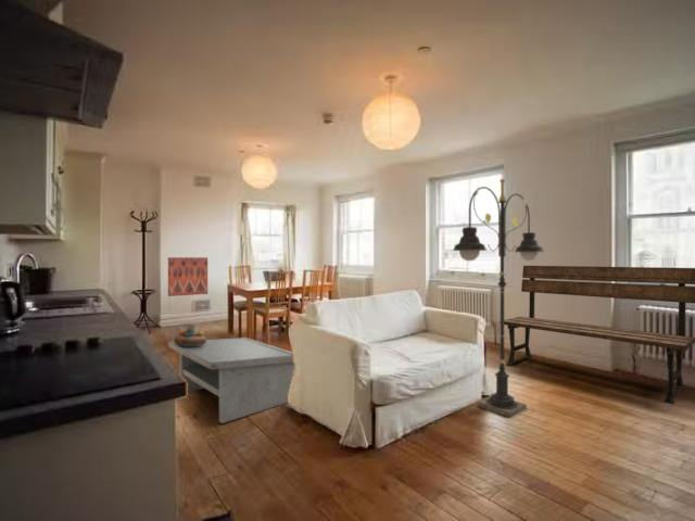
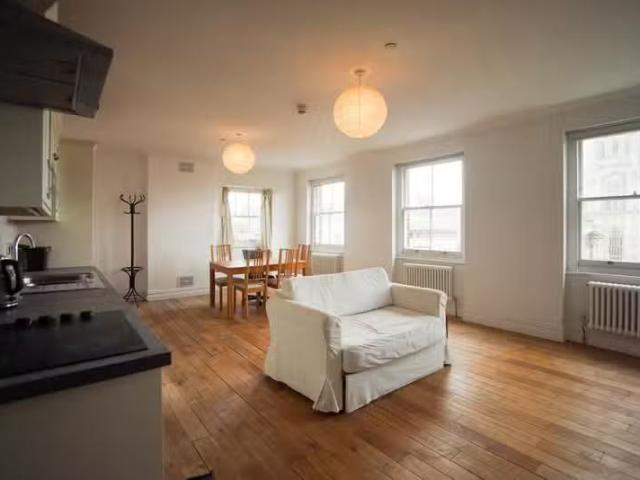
- floor lamp [451,178,545,418]
- bench [498,265,695,405]
- decorative bowl [173,325,207,346]
- coffee table [167,336,295,424]
- wall art [167,256,208,297]
